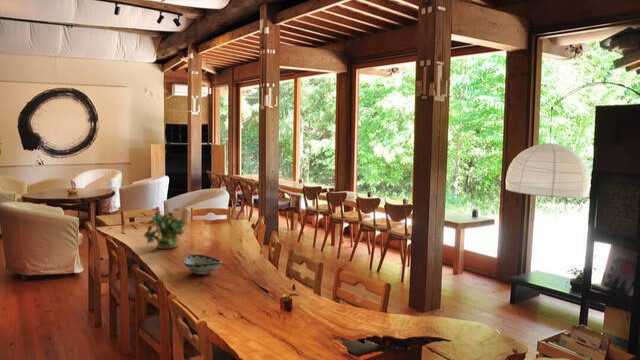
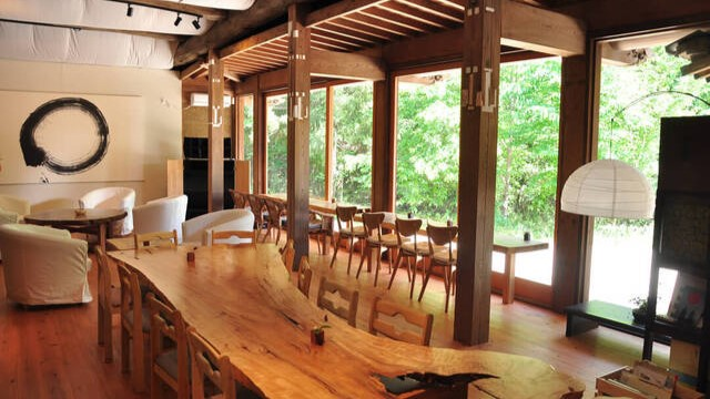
- decorative bowl [182,253,223,276]
- potted plant [142,207,189,250]
